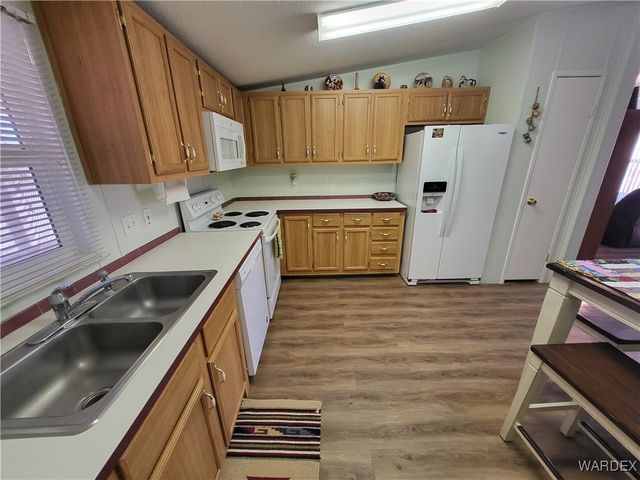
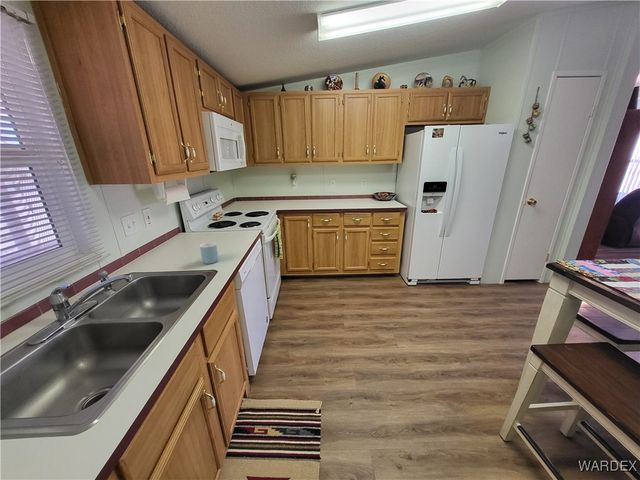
+ mug [199,241,219,265]
